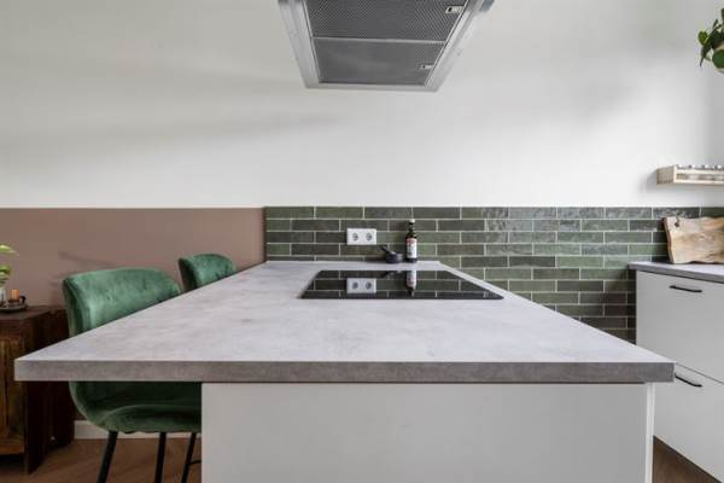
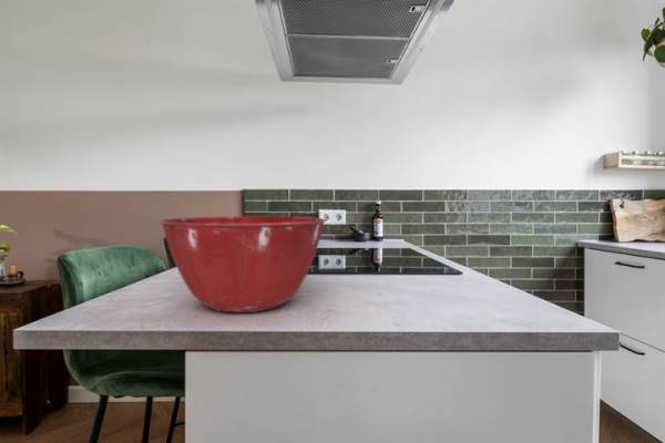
+ mixing bowl [158,215,327,313]
